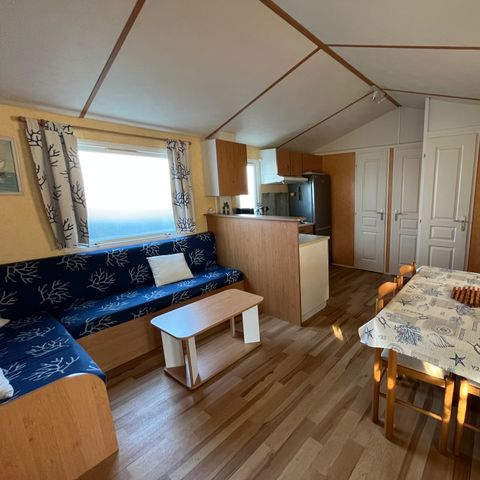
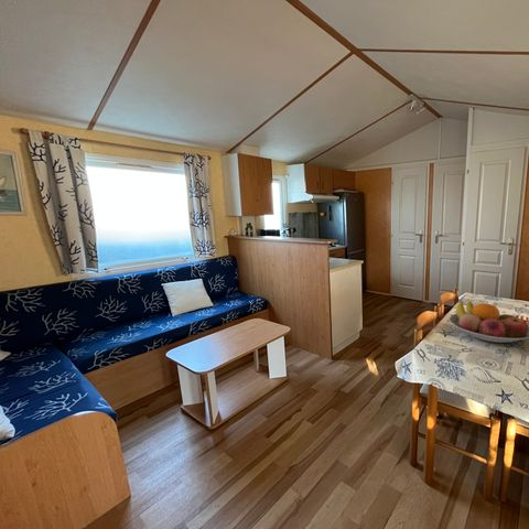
+ fruit bowl [449,301,529,344]
